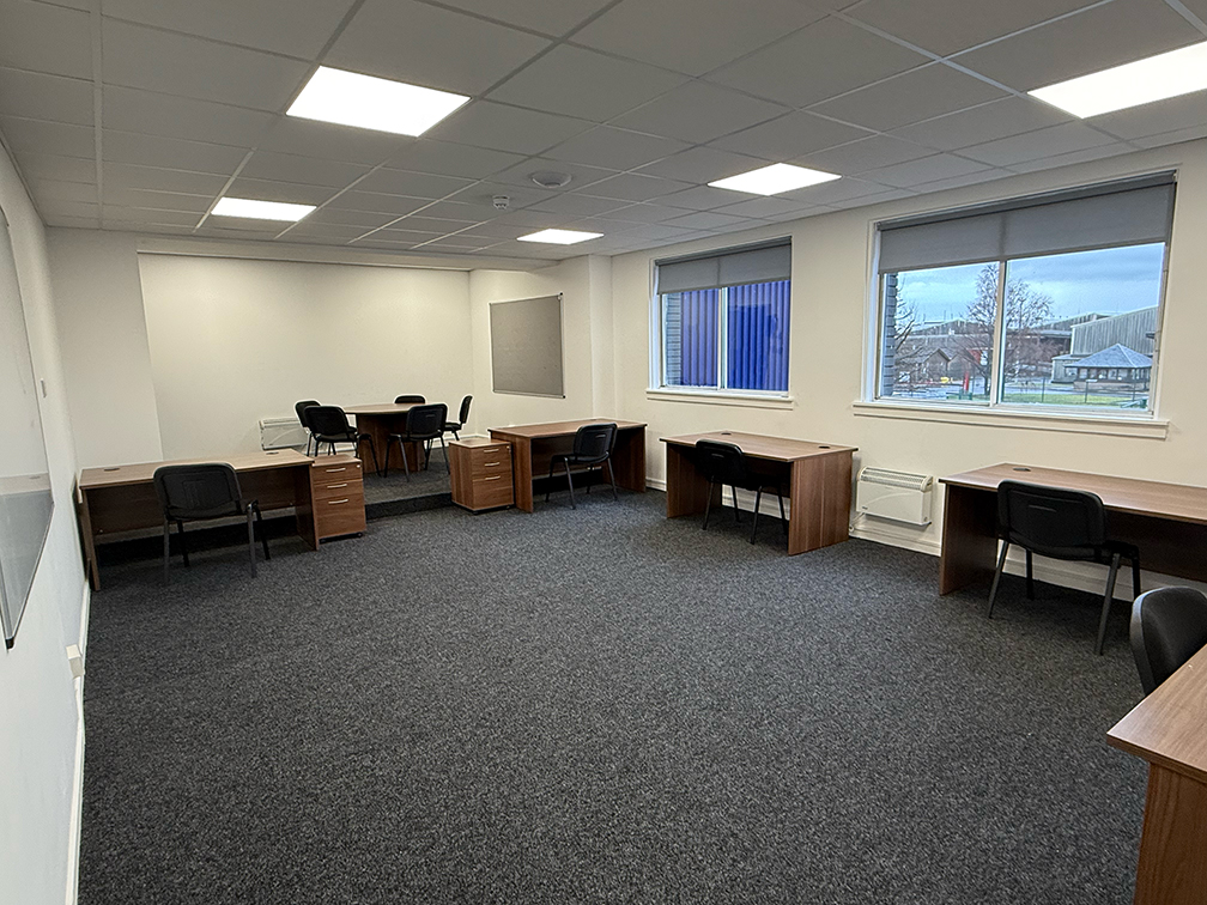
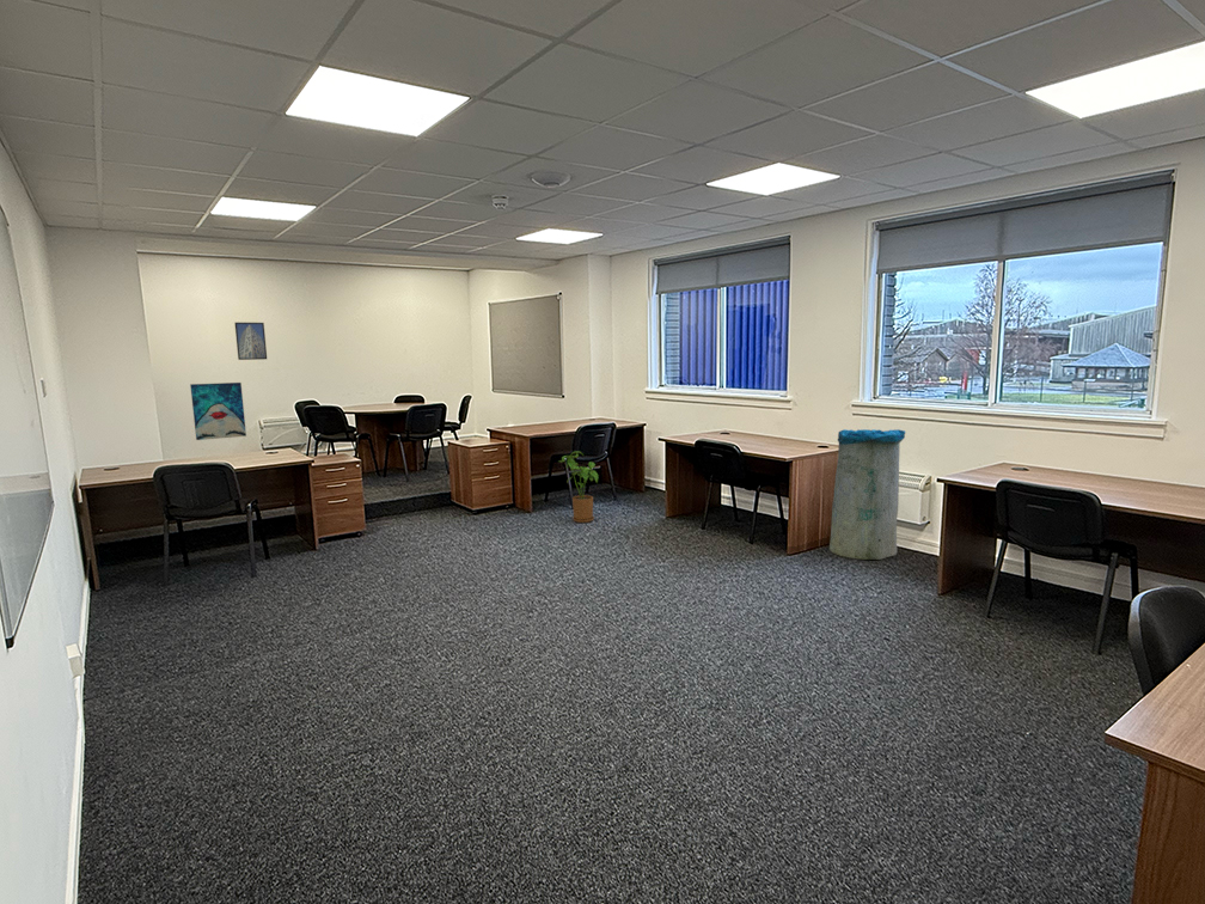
+ wall art [189,381,247,441]
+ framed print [233,322,268,361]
+ house plant [557,450,599,524]
+ trash can [828,428,906,561]
